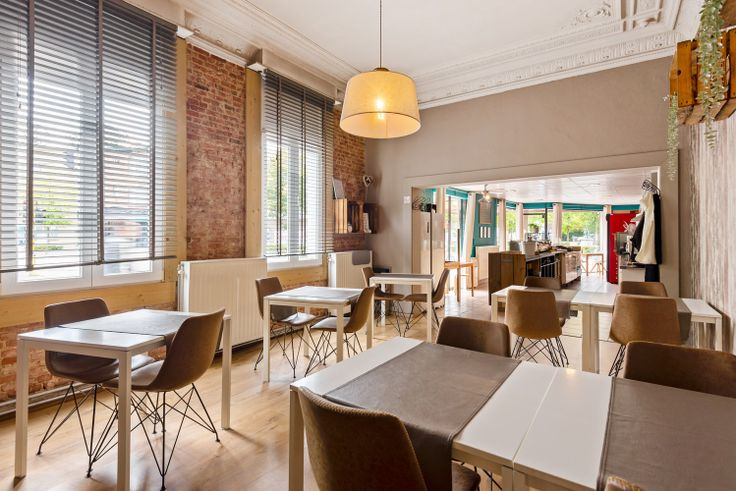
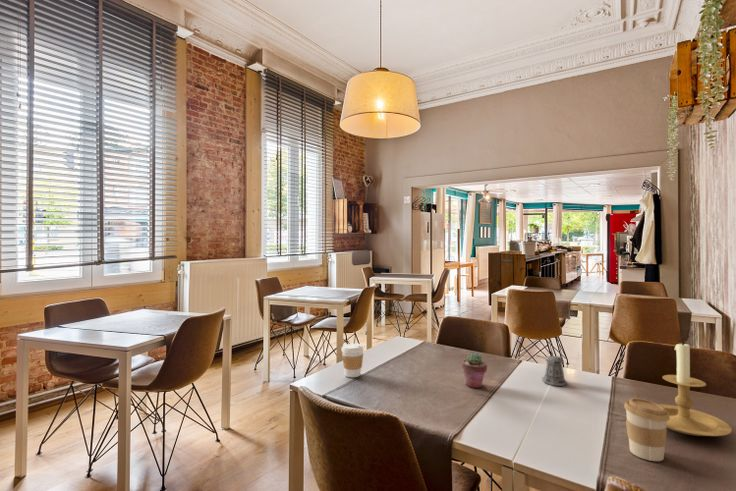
+ potted succulent [461,352,488,389]
+ candle holder [658,340,733,437]
+ coffee cup [340,343,364,378]
+ pepper shaker [535,354,568,387]
+ coffee cup [623,397,670,462]
